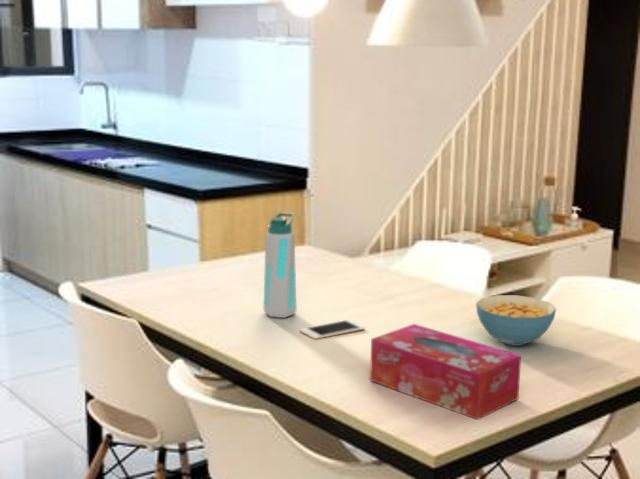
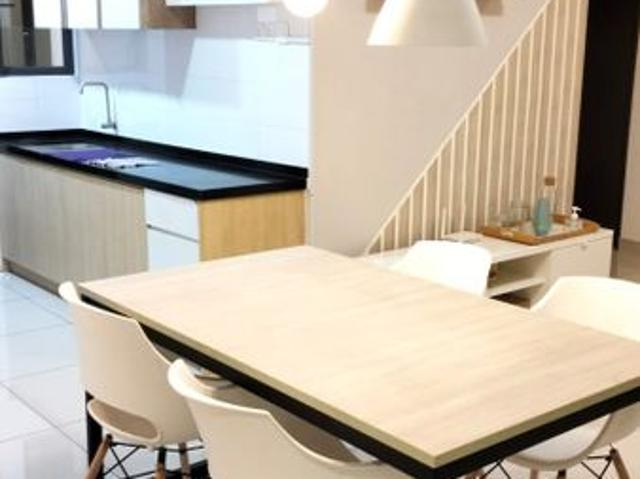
- cell phone [299,319,366,340]
- cereal bowl [475,294,557,347]
- water bottle [263,212,297,319]
- tissue box [369,323,522,421]
